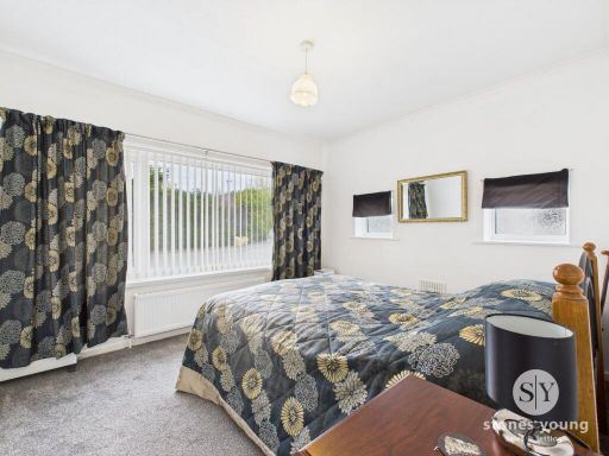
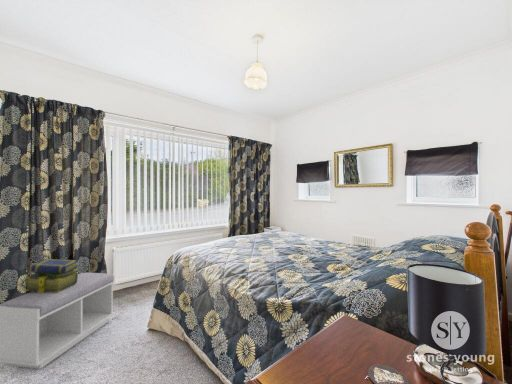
+ stack of books [23,258,79,293]
+ bench [0,272,116,370]
